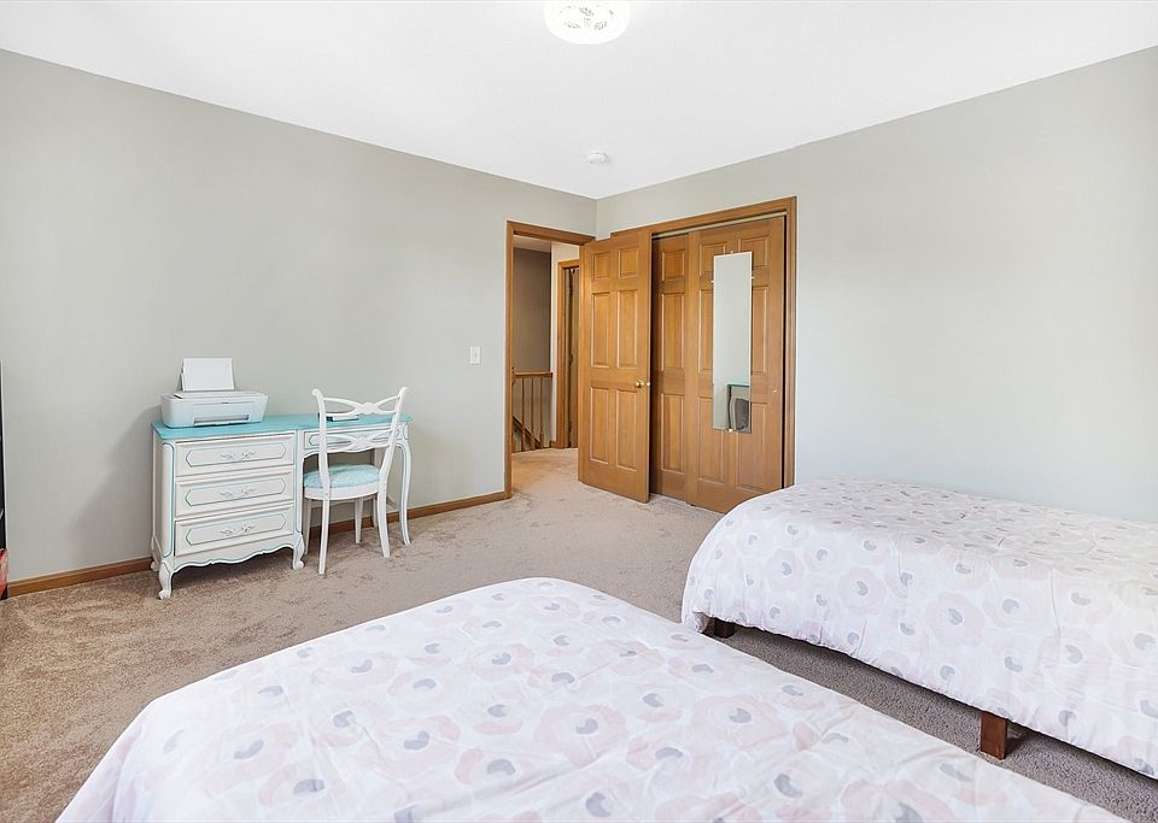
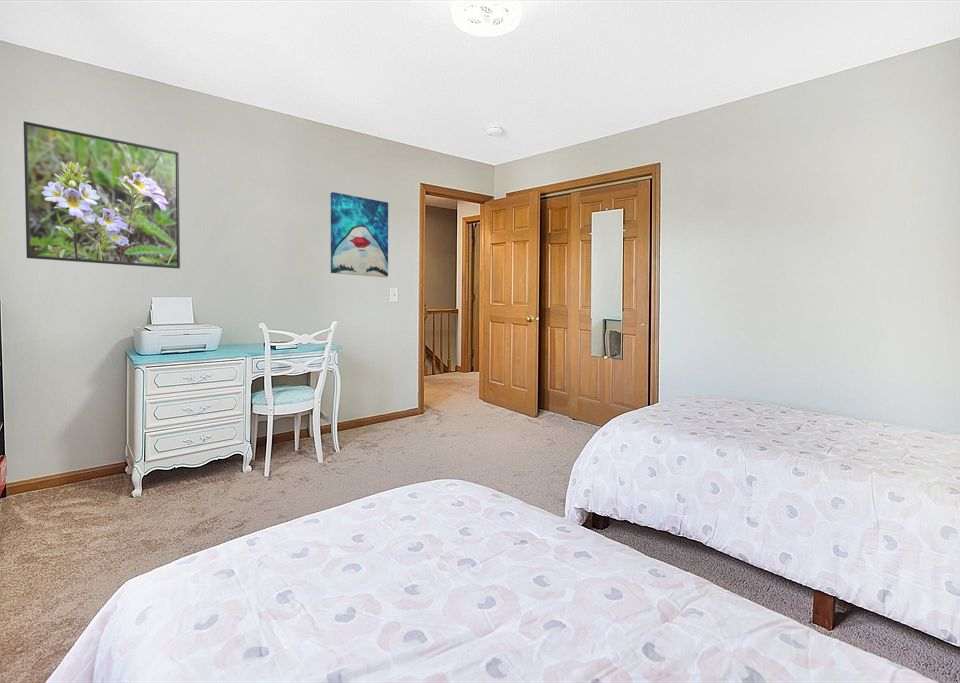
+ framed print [23,120,181,270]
+ wall art [330,191,389,278]
